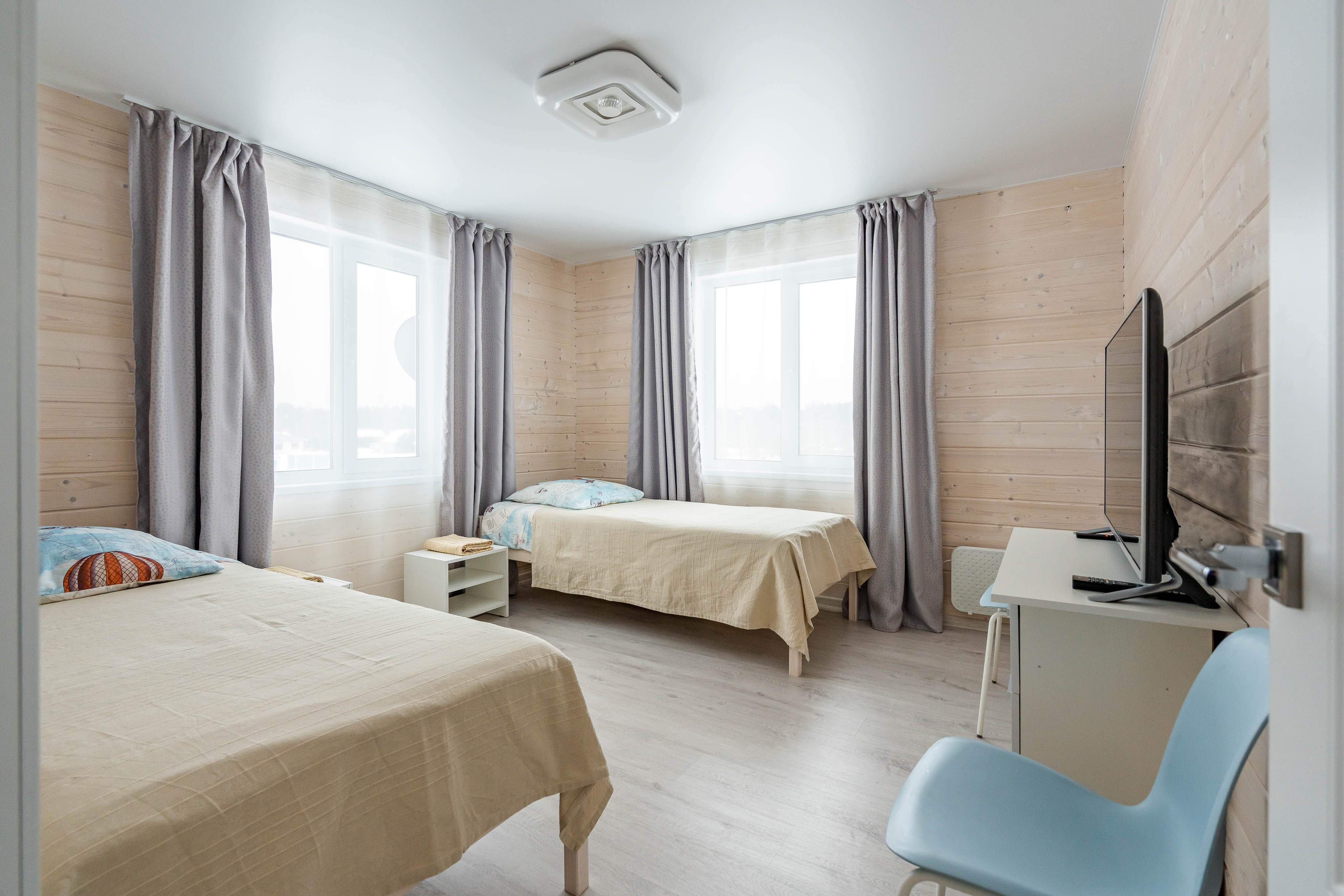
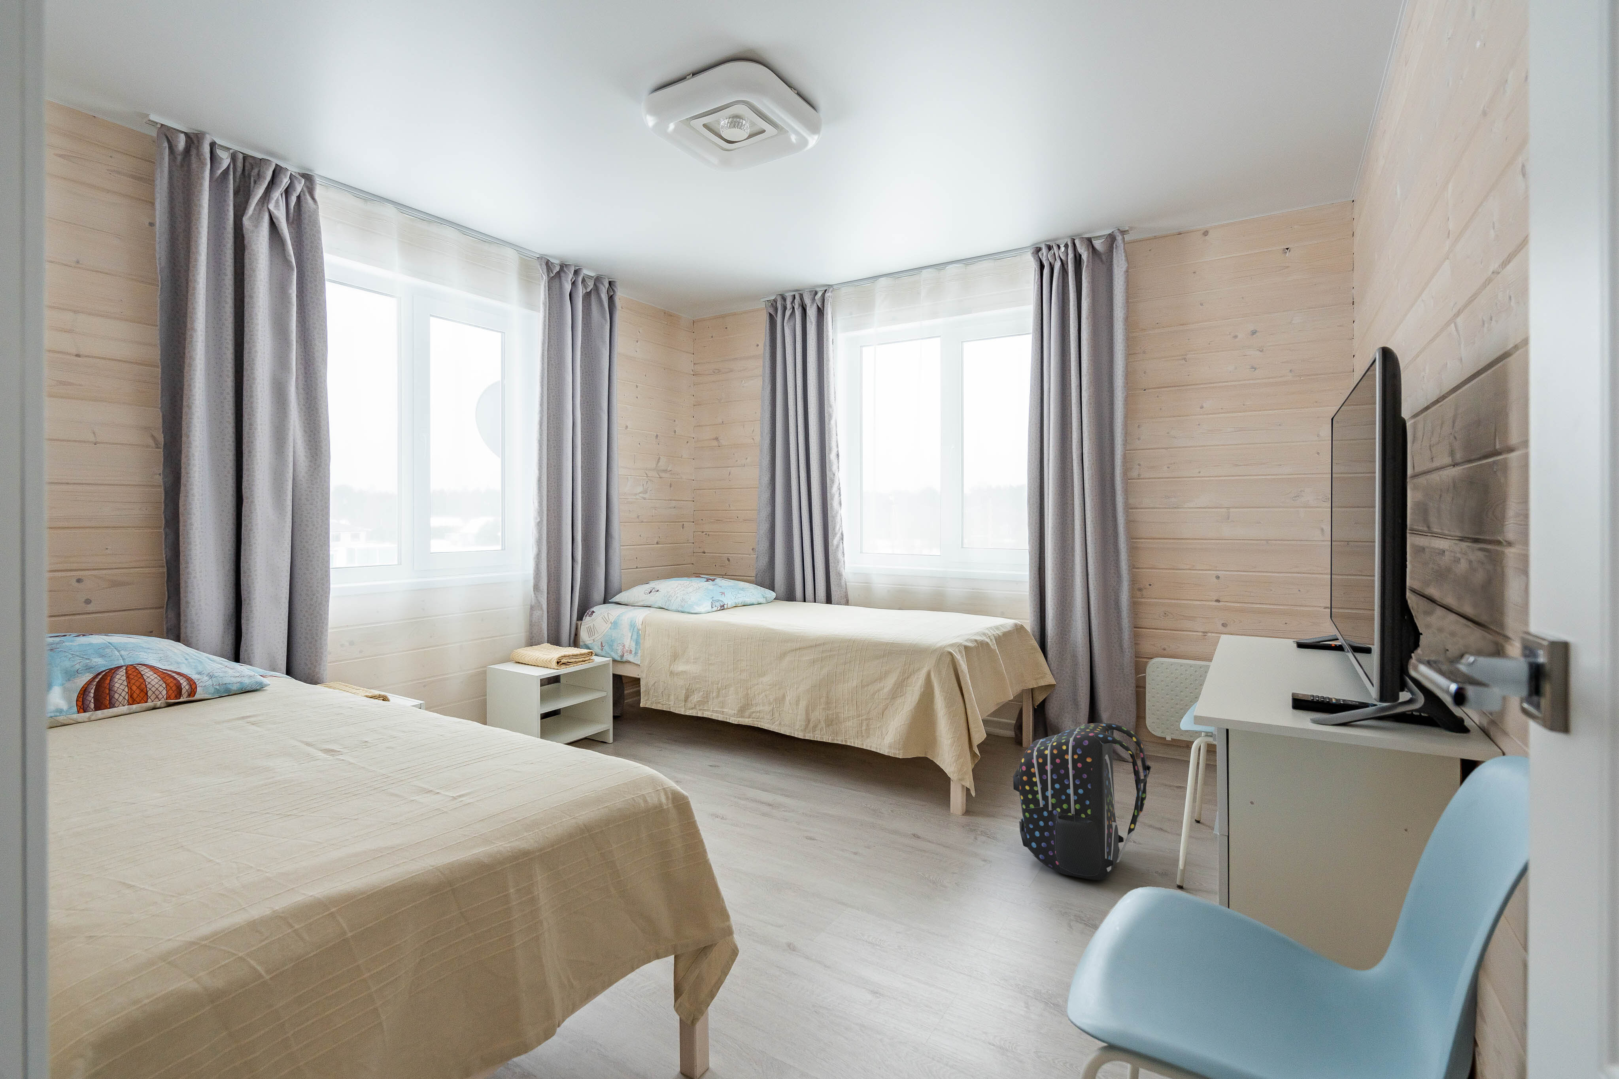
+ backpack [1013,723,1152,880]
